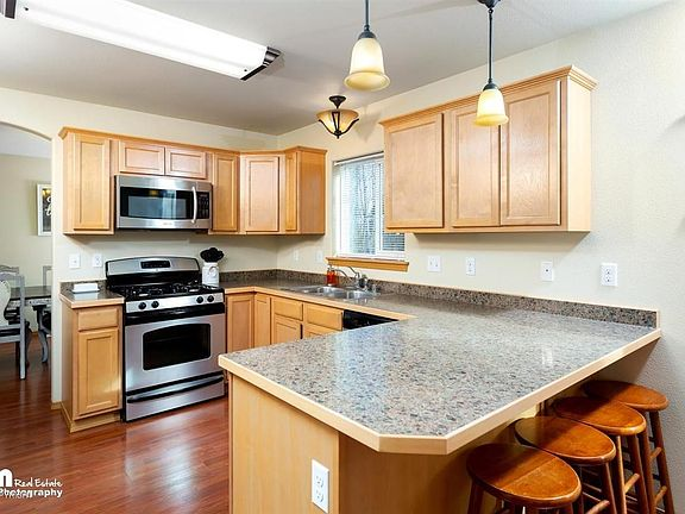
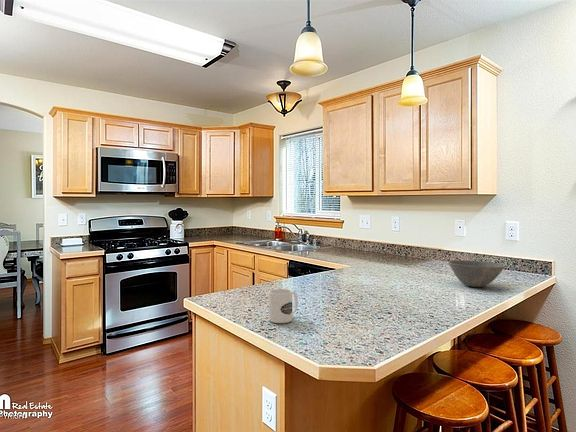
+ bowl [448,259,505,288]
+ mug [268,288,299,324]
